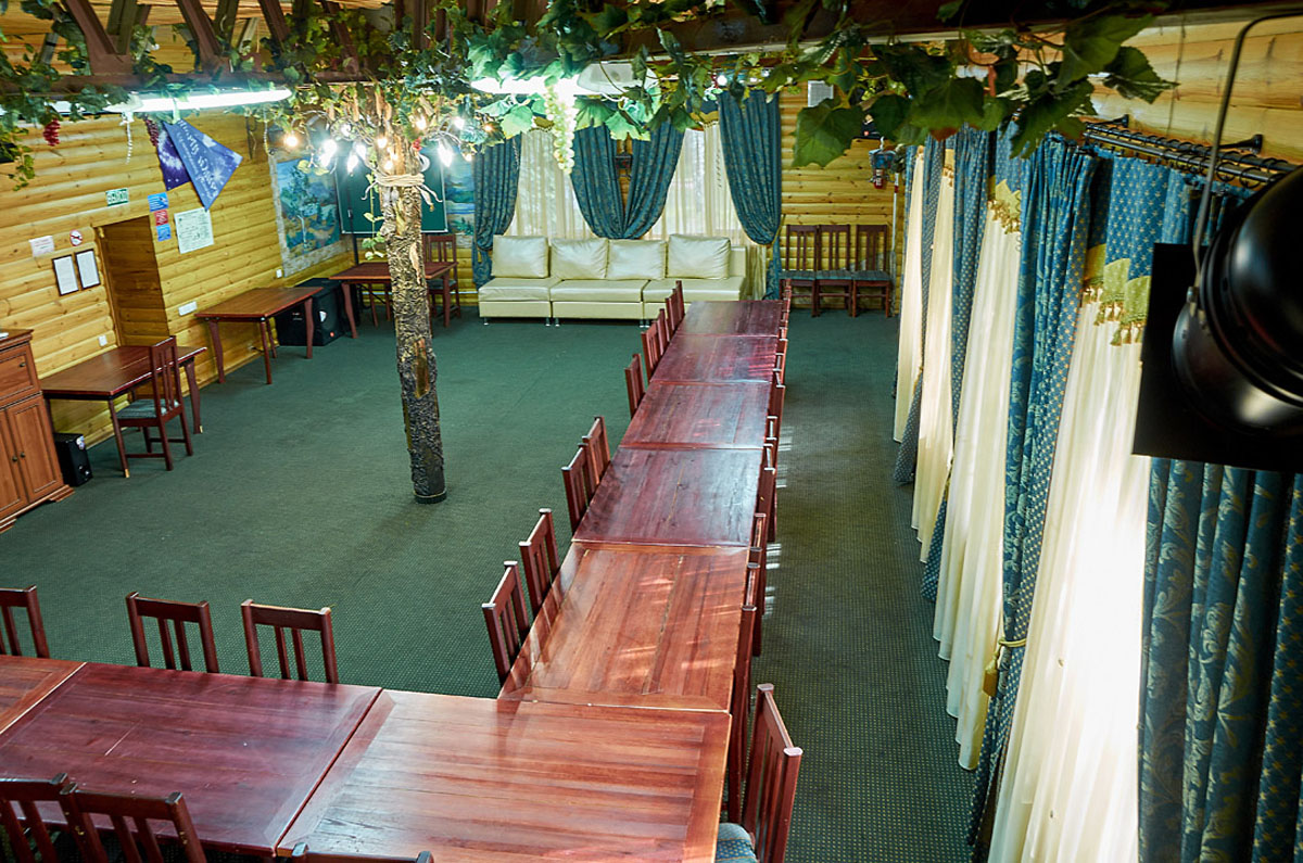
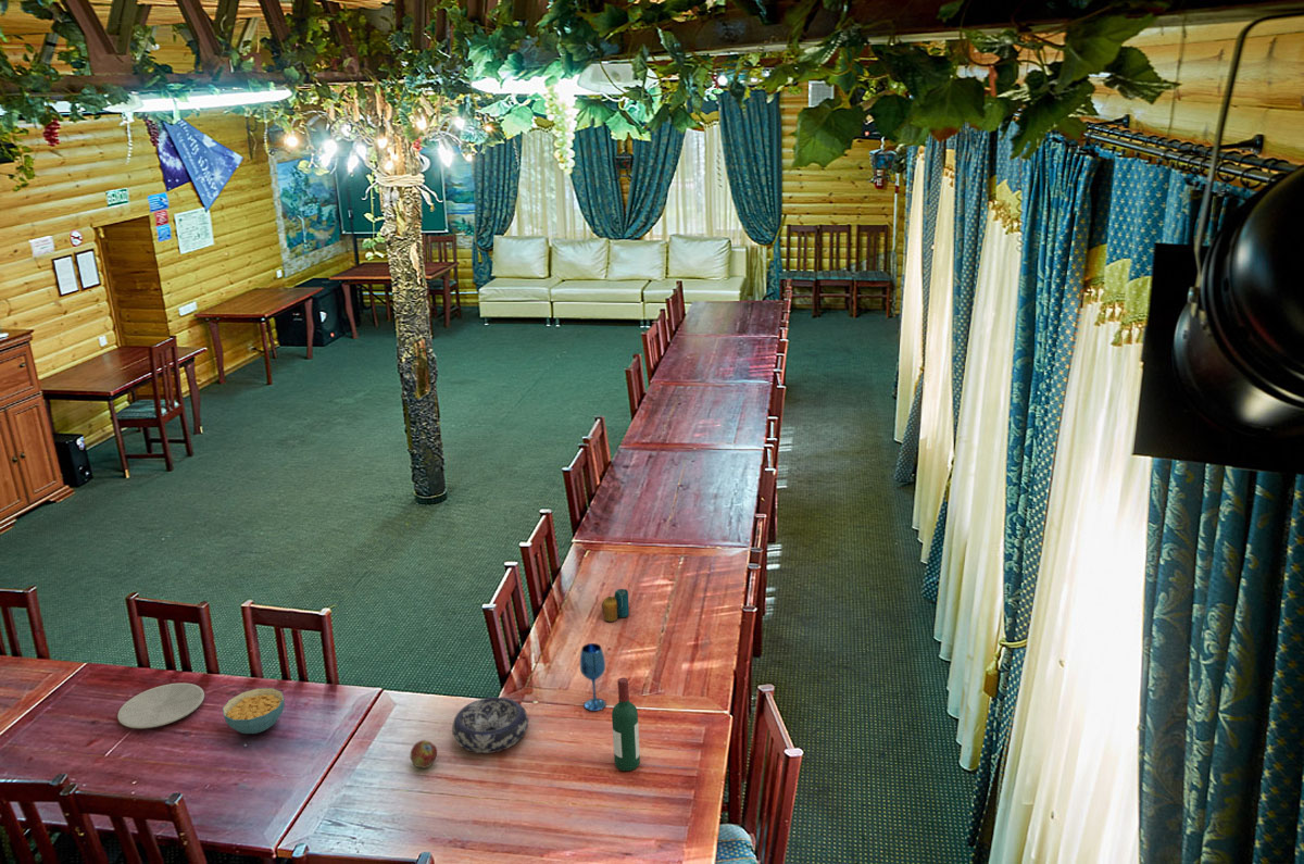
+ fruit [410,739,438,768]
+ wine bottle [611,677,641,772]
+ candle [601,588,630,623]
+ cereal bowl [222,687,286,735]
+ plate [116,683,205,729]
+ decorative bowl [451,696,529,754]
+ wineglass [579,642,607,712]
